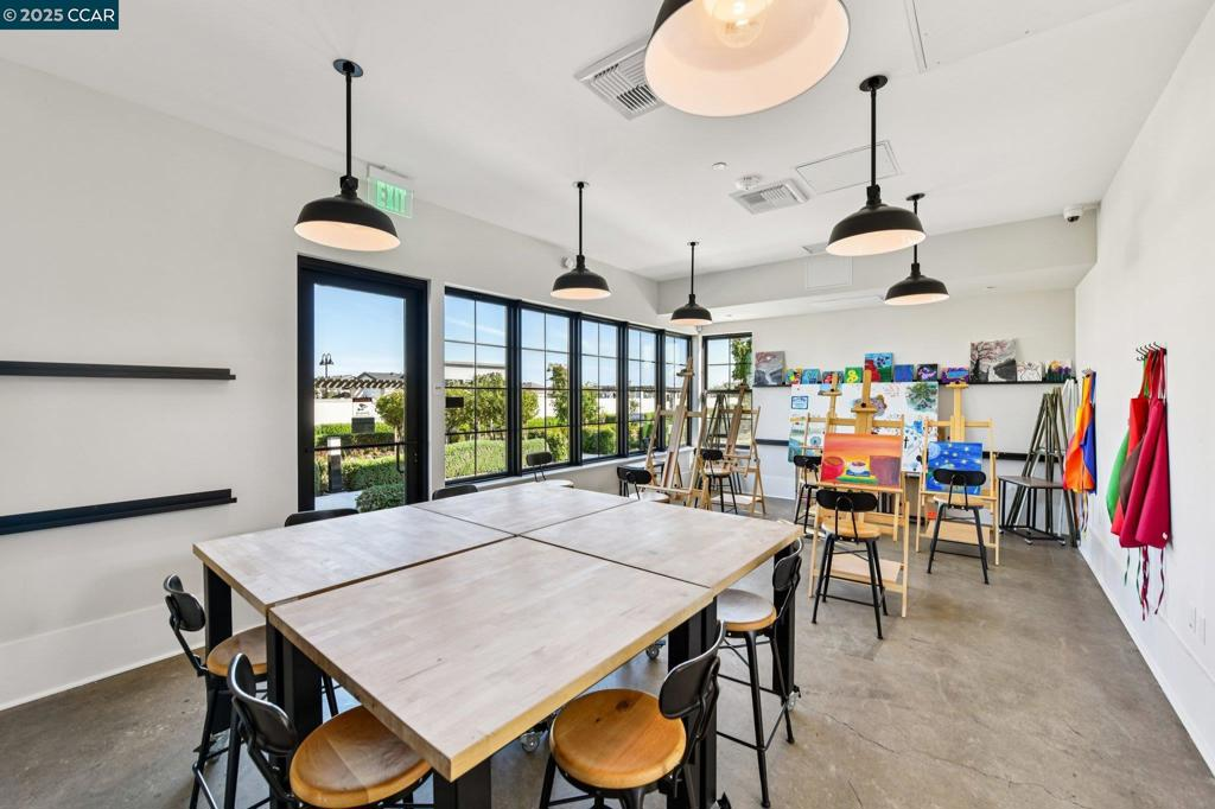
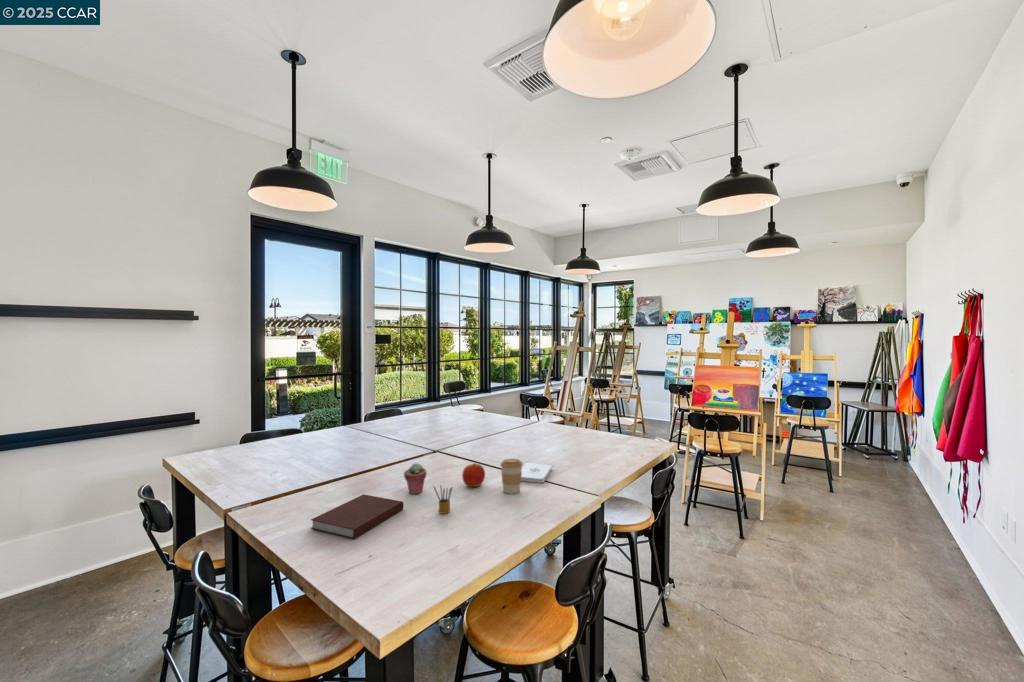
+ notebook [310,494,405,540]
+ coffee cup [499,458,524,495]
+ notepad [521,462,553,484]
+ apple [461,462,486,488]
+ pencil box [432,484,454,515]
+ potted succulent [403,462,428,495]
